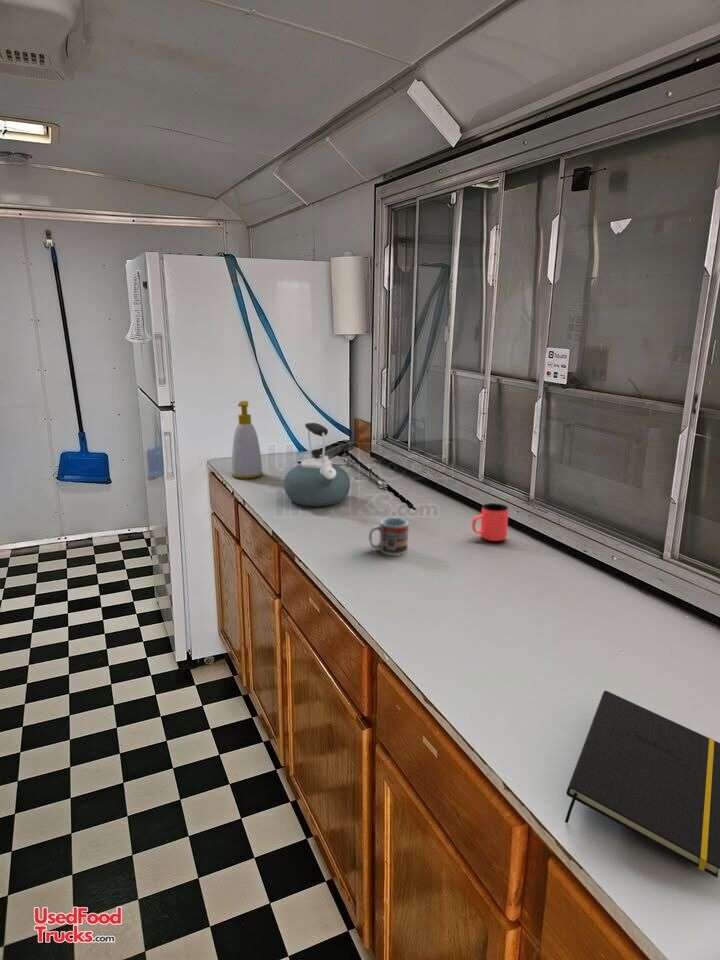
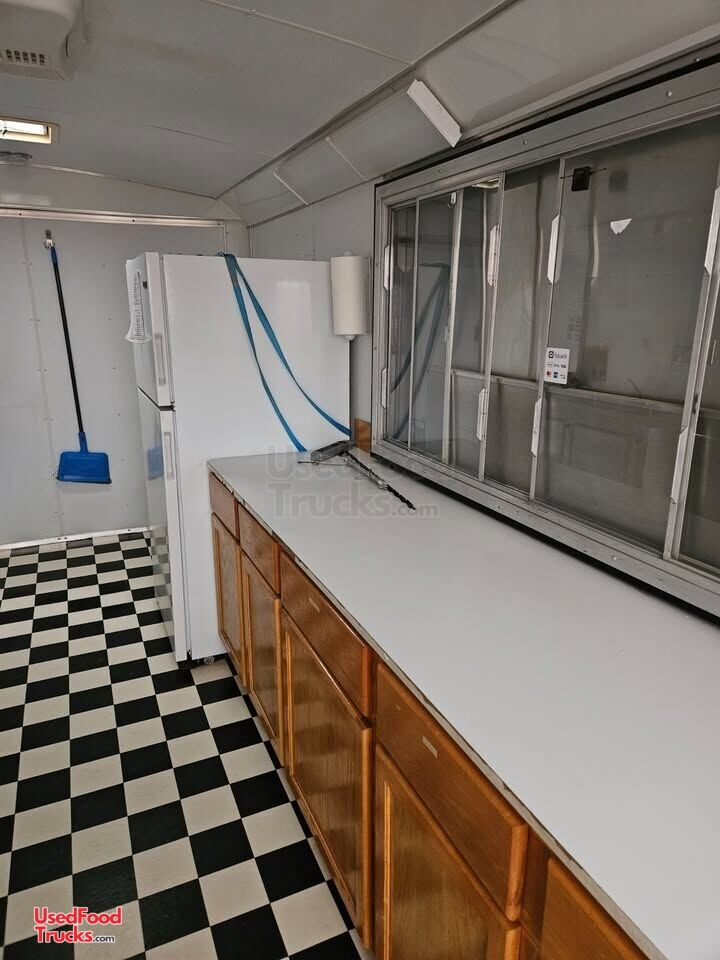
- cup [368,516,410,557]
- cup [471,502,509,542]
- notepad [564,689,720,879]
- soap bottle [231,400,264,479]
- kettle [283,422,351,507]
